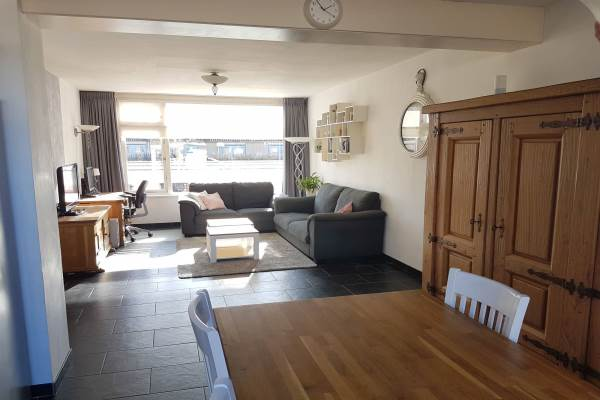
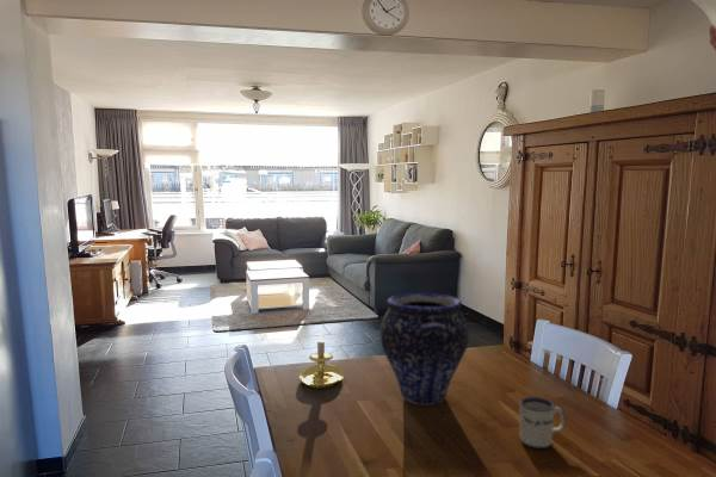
+ vase [379,292,470,407]
+ mug [519,396,567,451]
+ candle holder [298,327,345,390]
